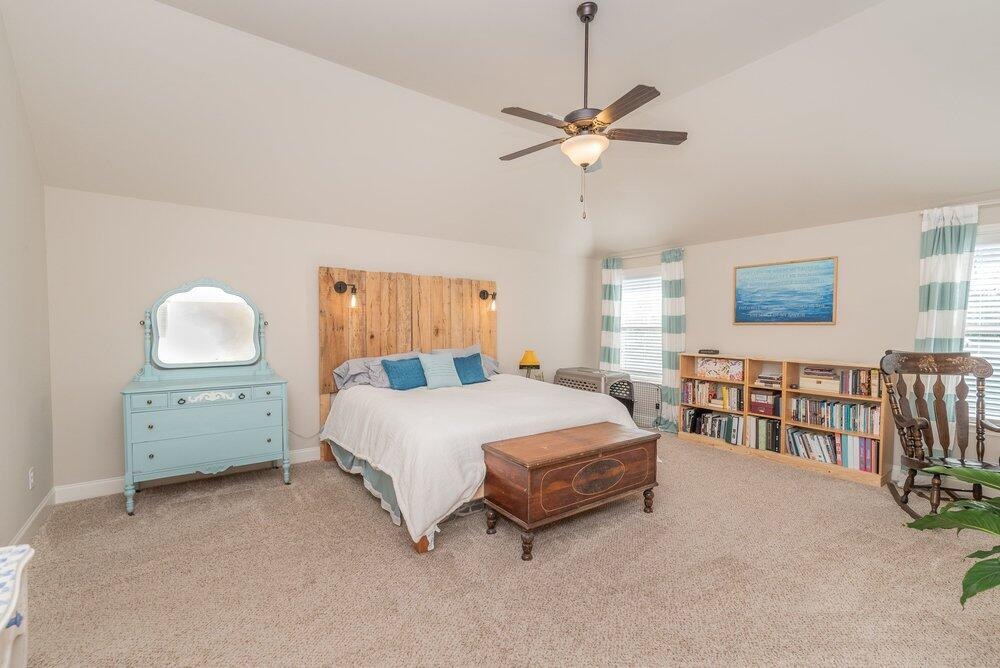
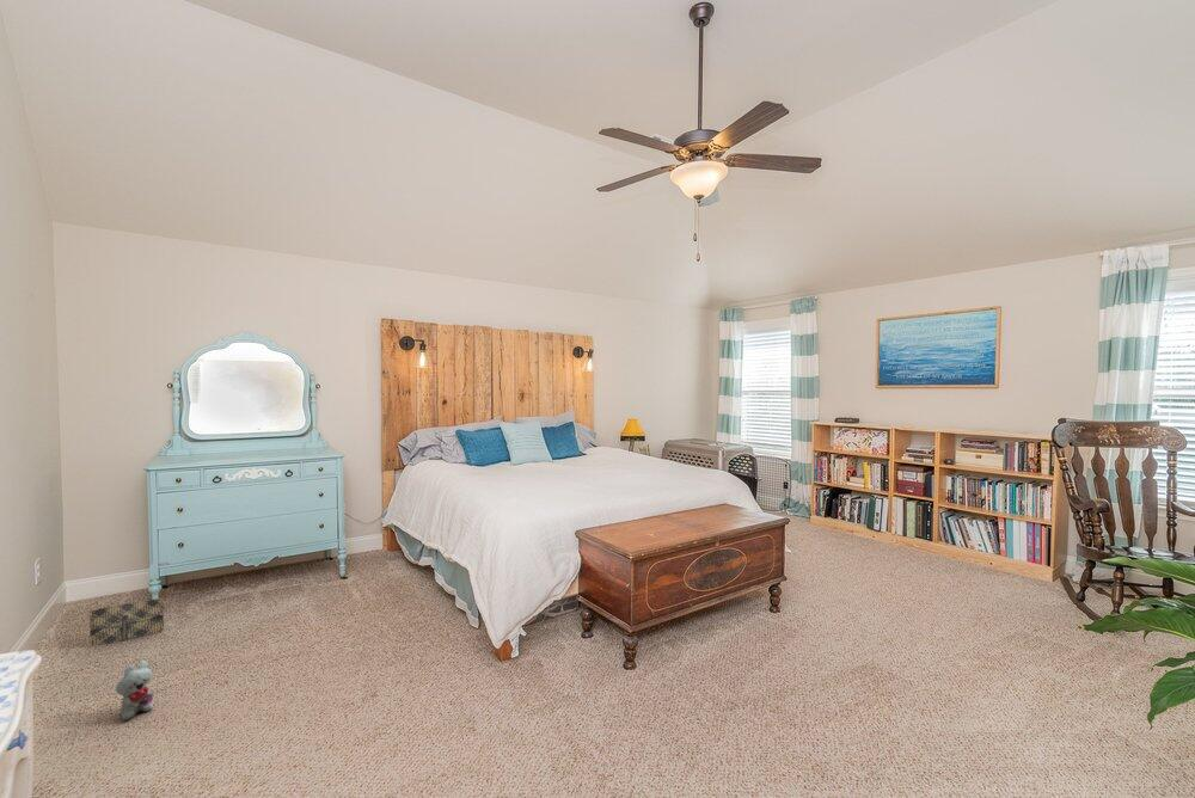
+ plush toy [115,659,154,723]
+ bag [88,596,165,647]
